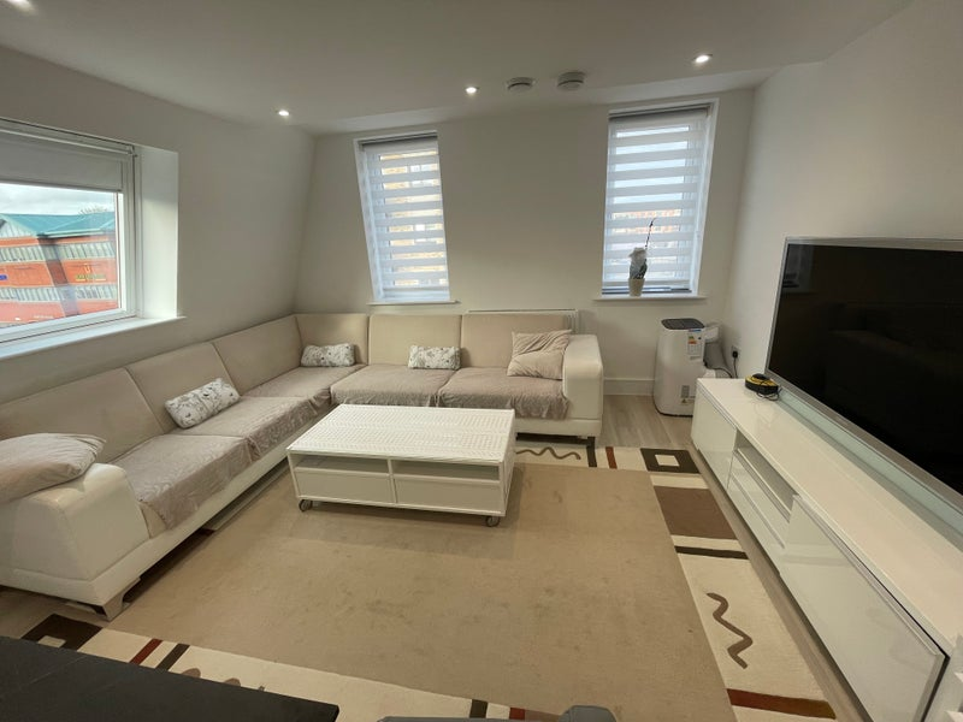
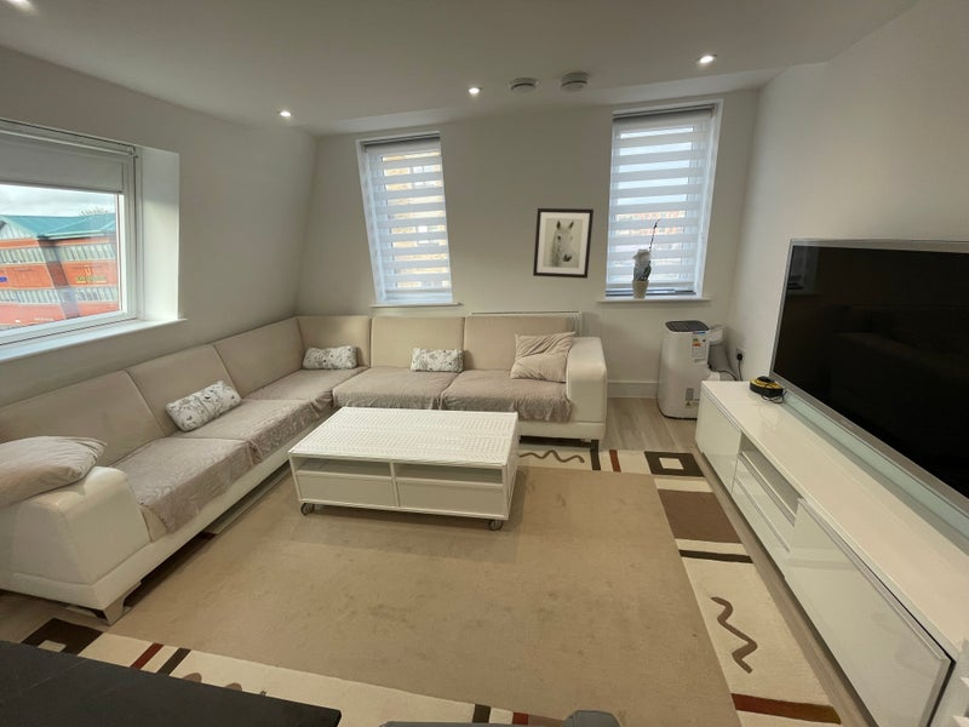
+ wall art [532,207,595,280]
